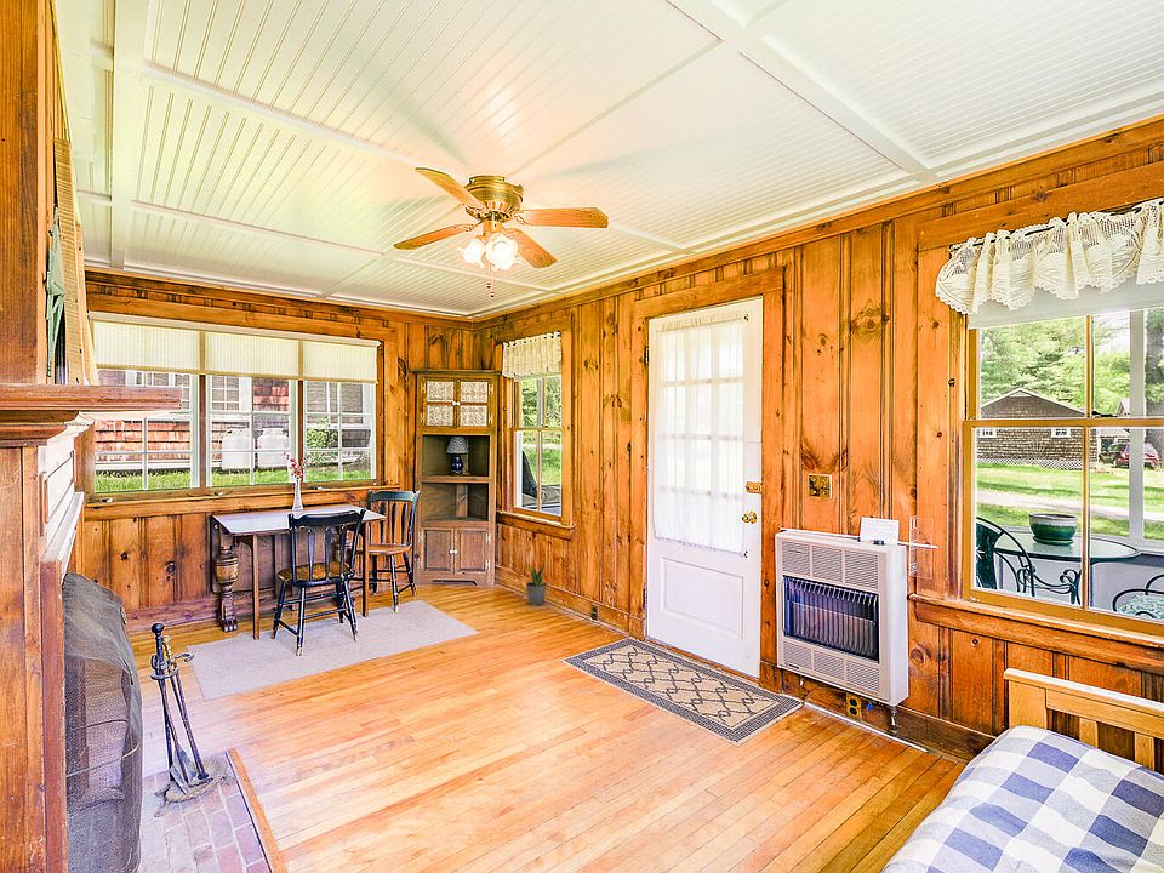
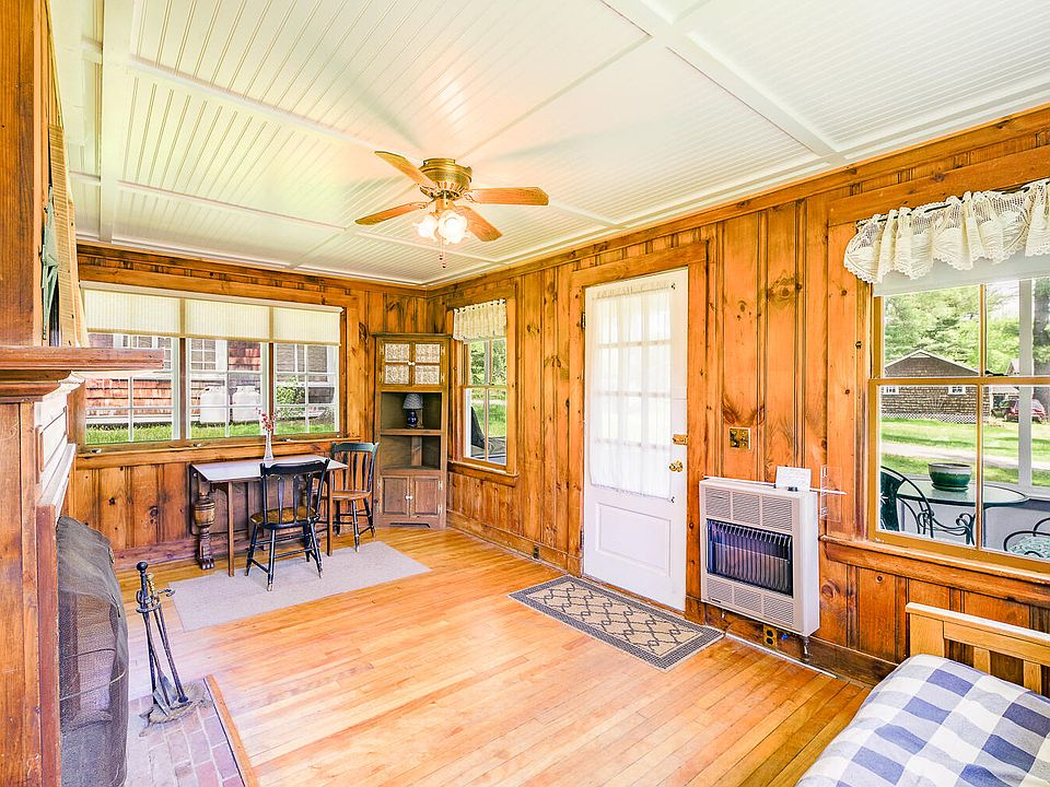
- potted plant [525,558,548,606]
